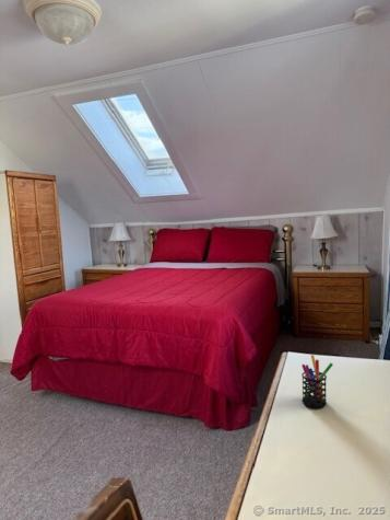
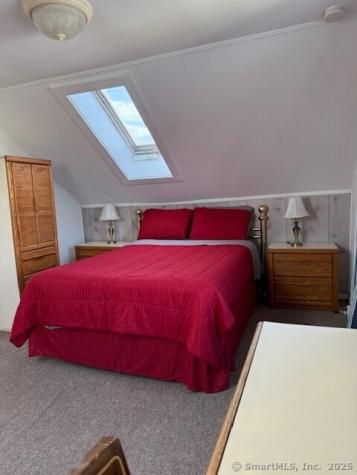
- pen holder [300,354,334,409]
